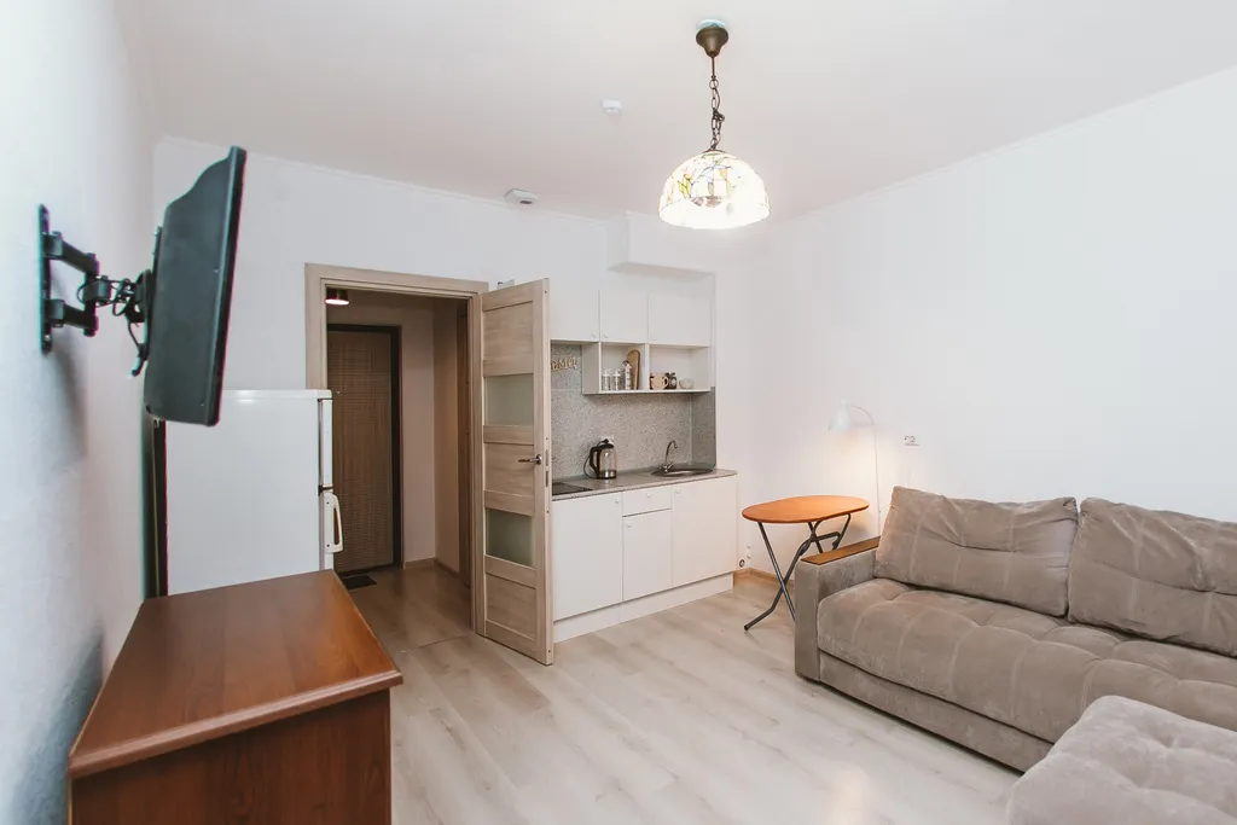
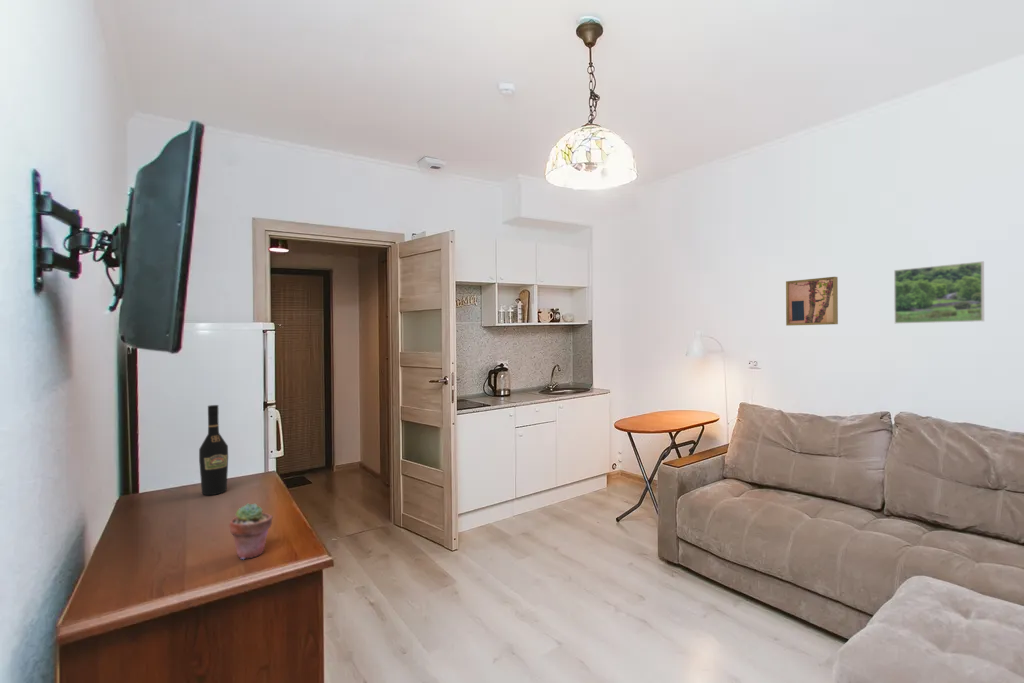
+ wall art [785,276,839,327]
+ potted succulent [229,503,273,560]
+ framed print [893,260,985,324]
+ wine bottle [198,404,229,496]
